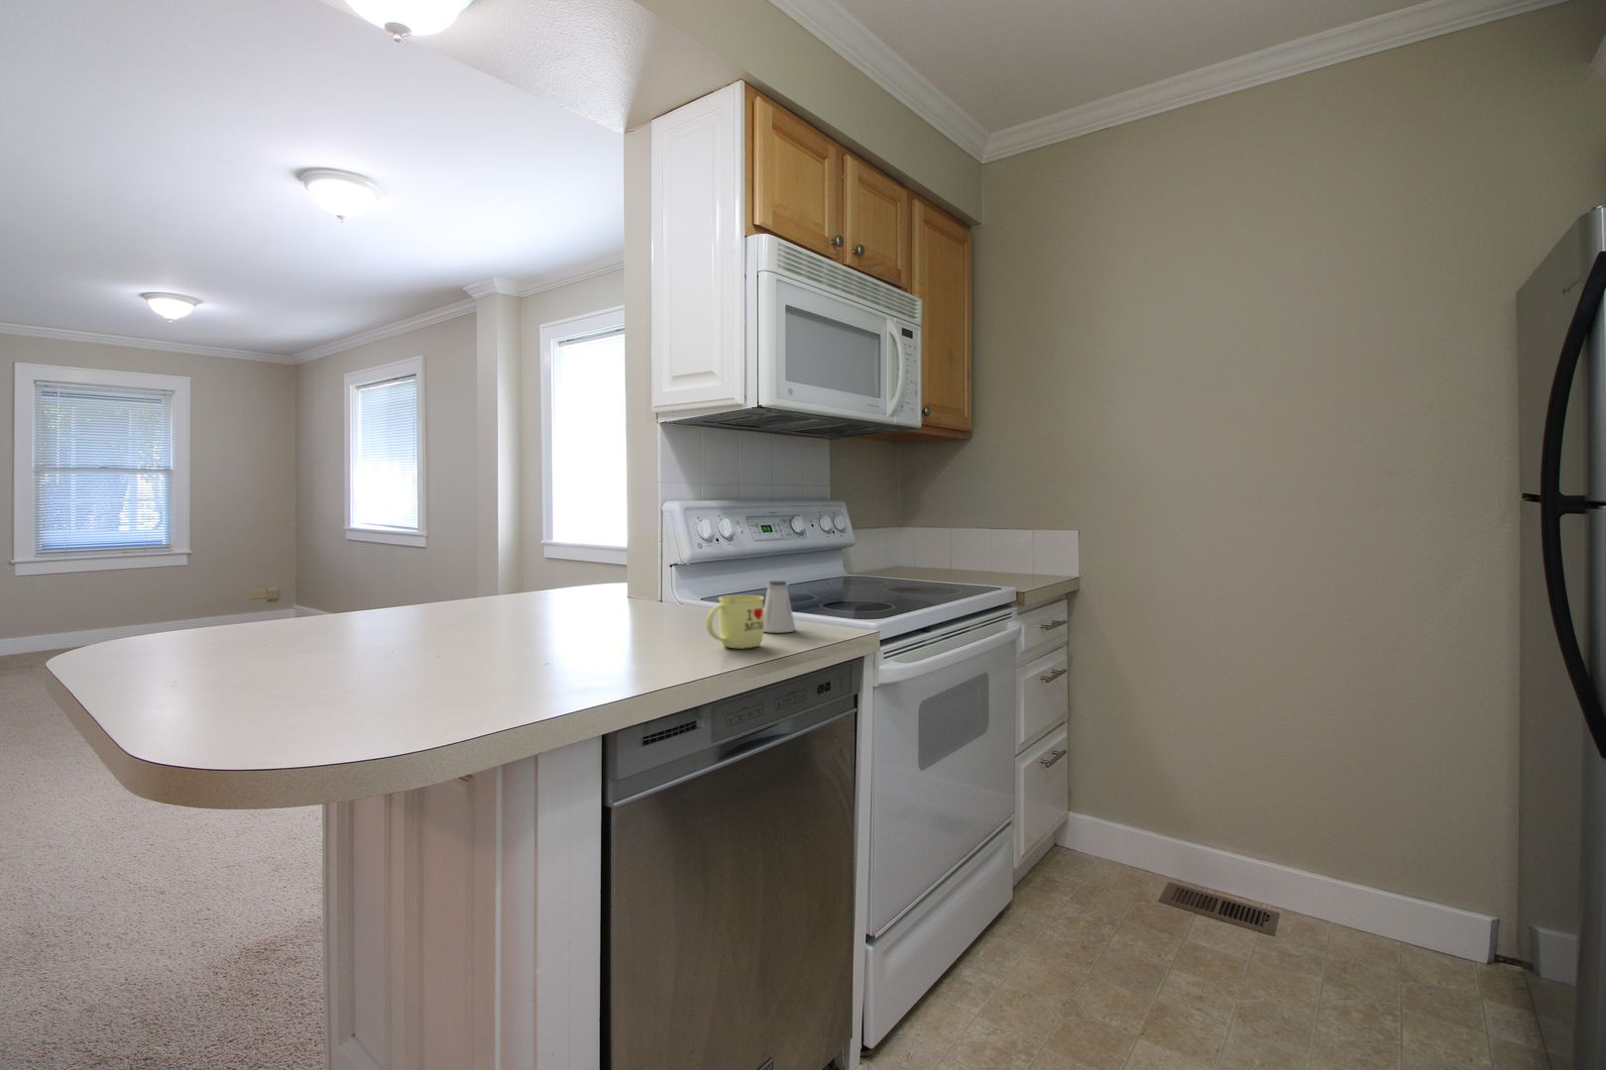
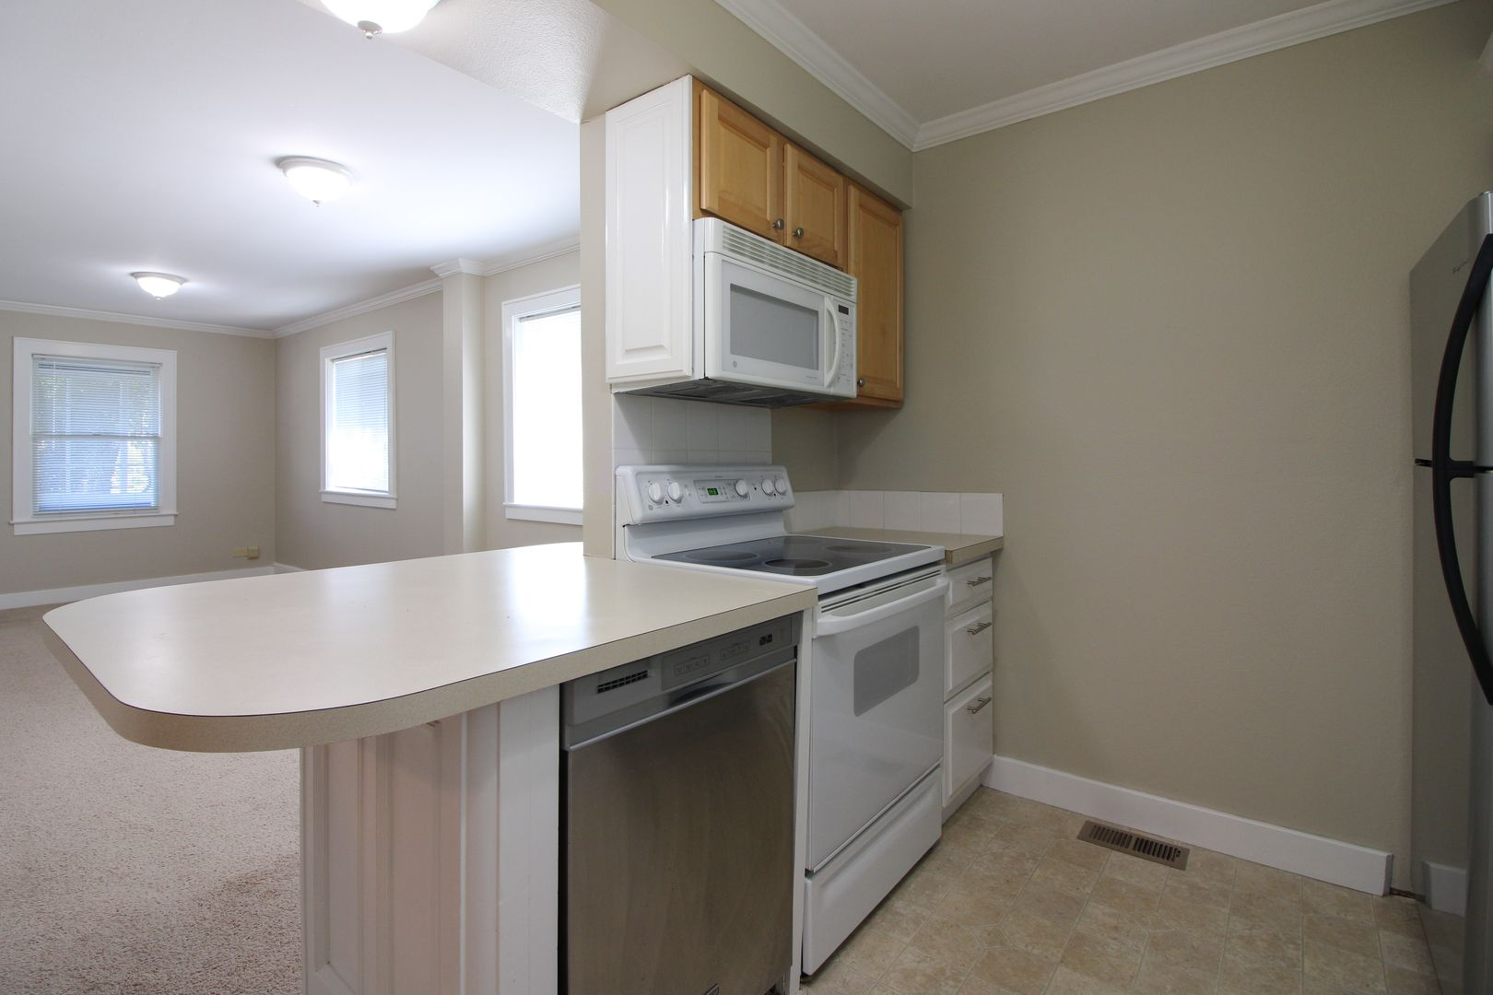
- mug [705,595,765,650]
- saltshaker [764,579,797,634]
